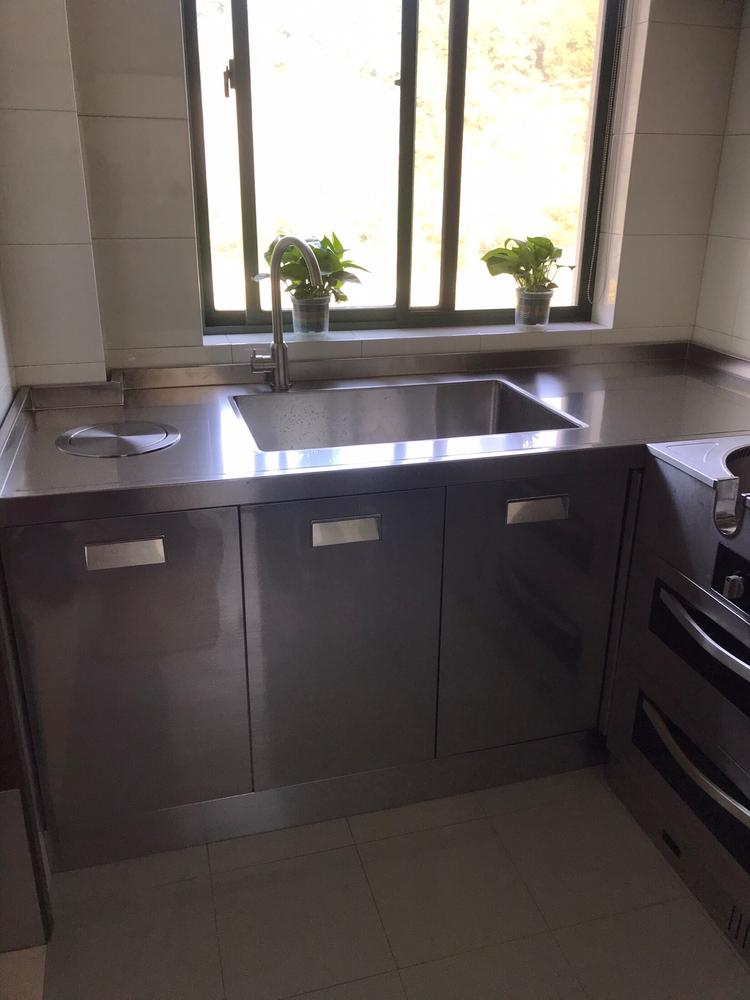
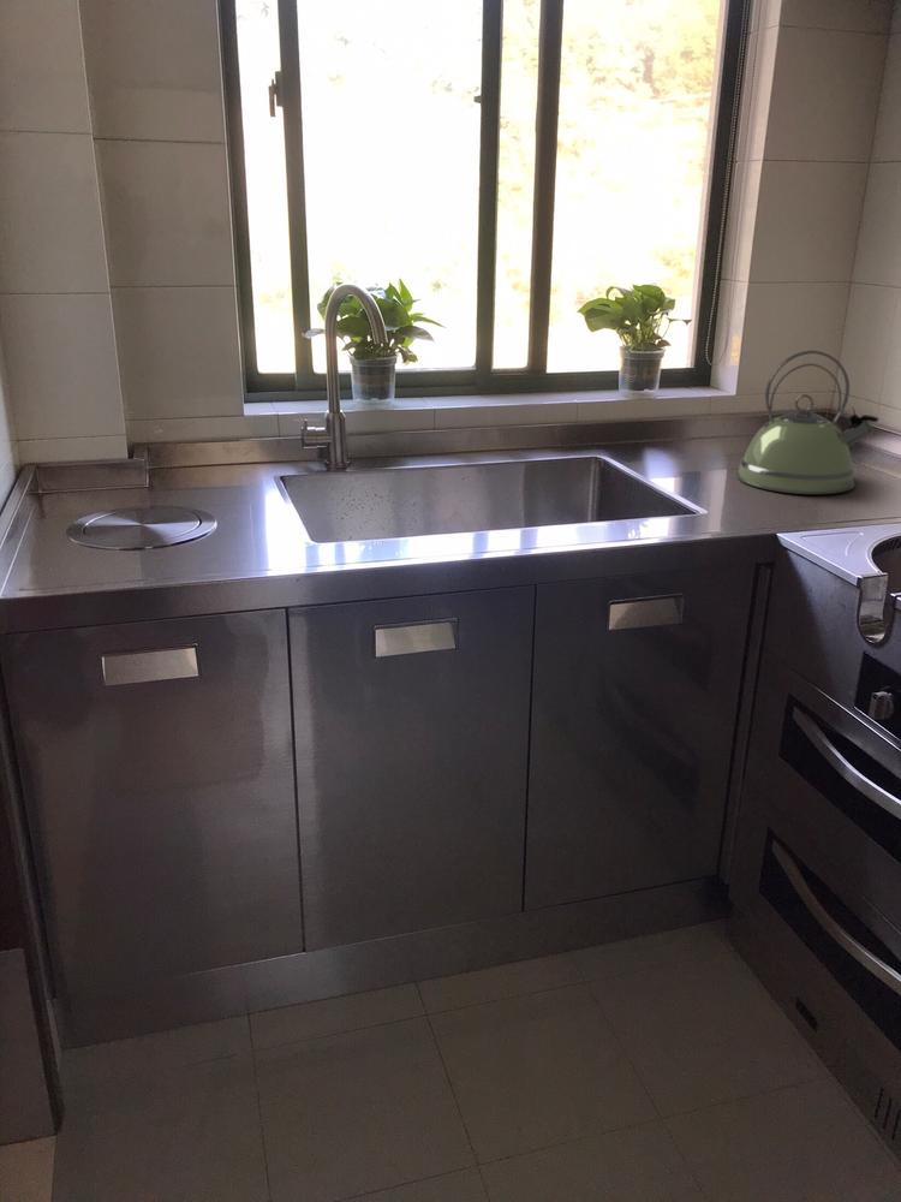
+ kettle [735,349,881,495]
